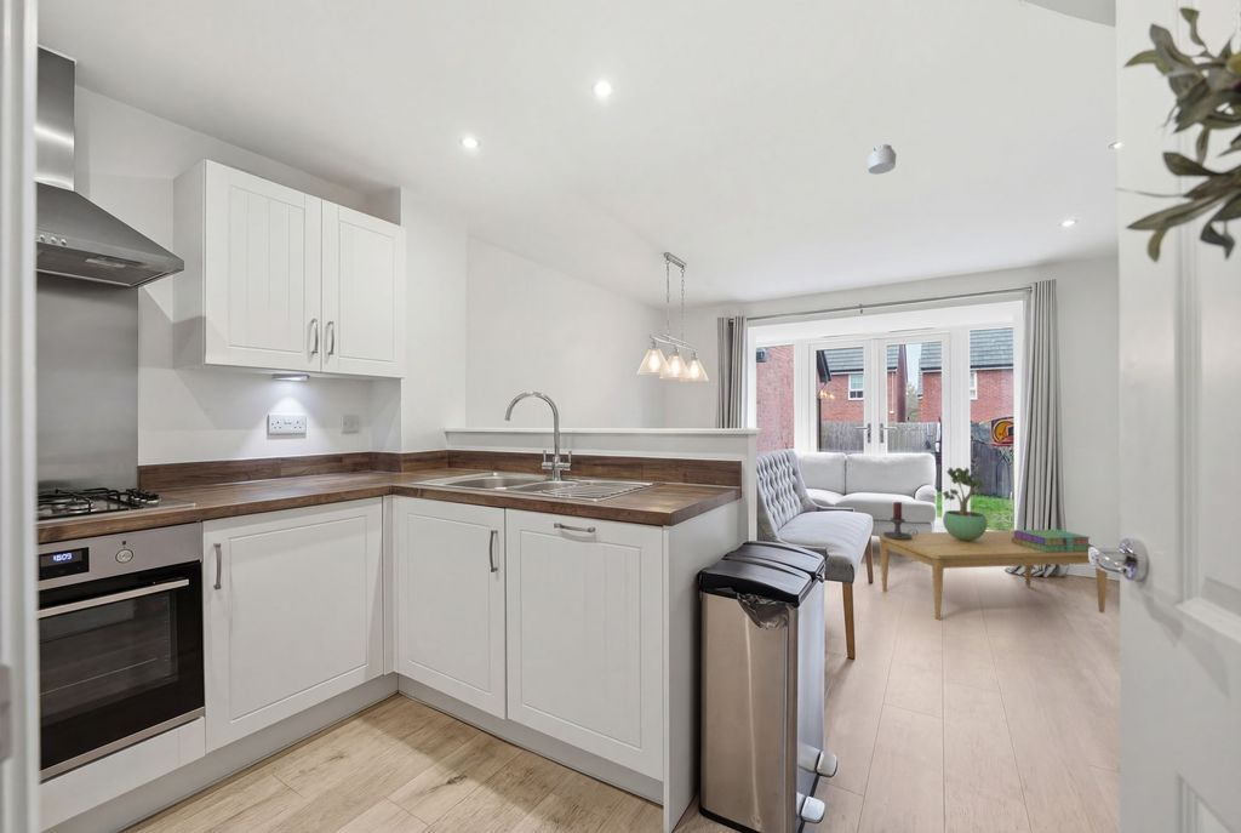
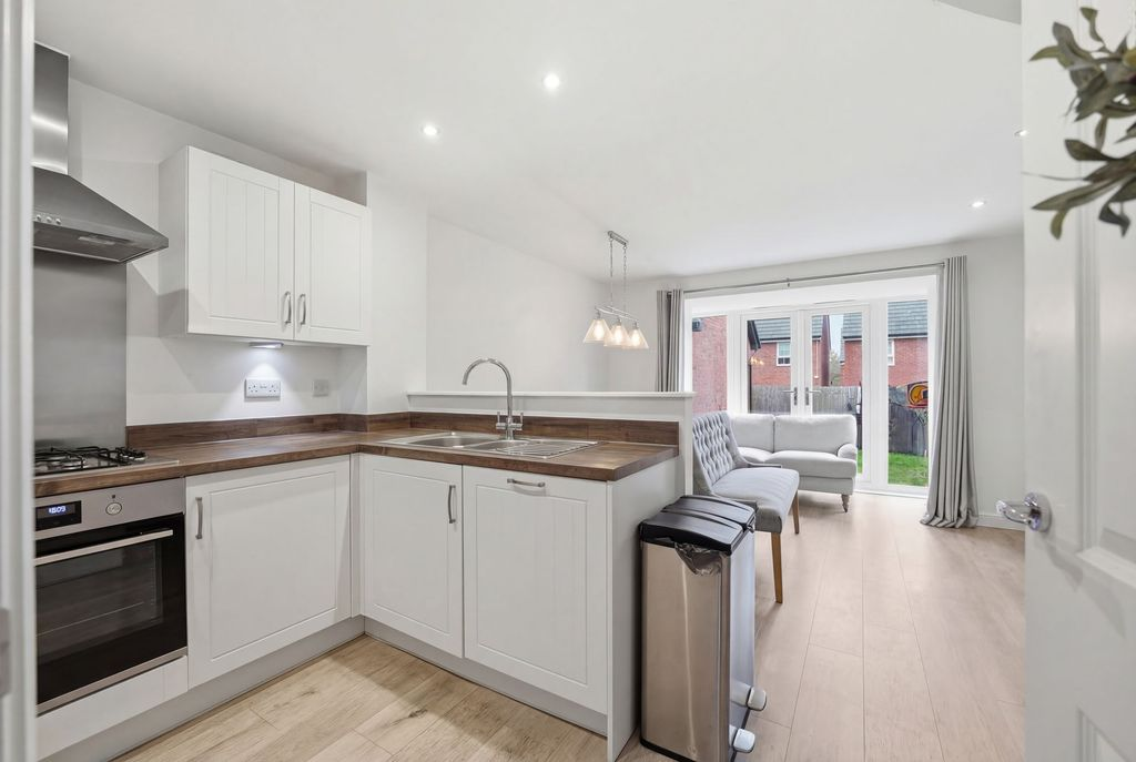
- potted plant [942,467,989,541]
- candle holder [882,501,919,540]
- smoke detector [867,143,898,176]
- stack of books [1012,529,1093,552]
- coffee table [877,530,1109,621]
